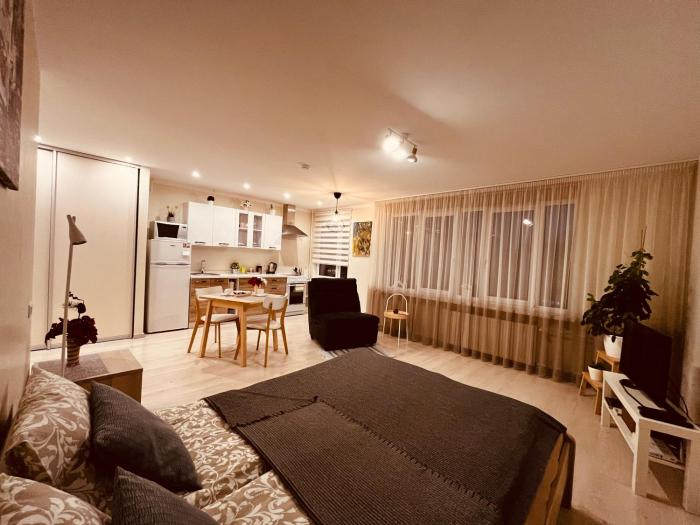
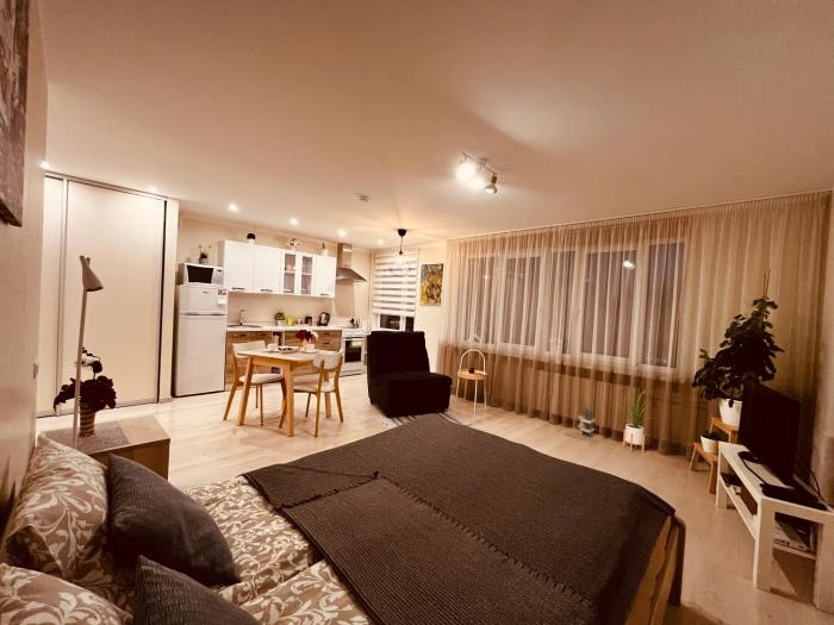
+ house plant [618,390,653,454]
+ plant pot [562,407,605,444]
